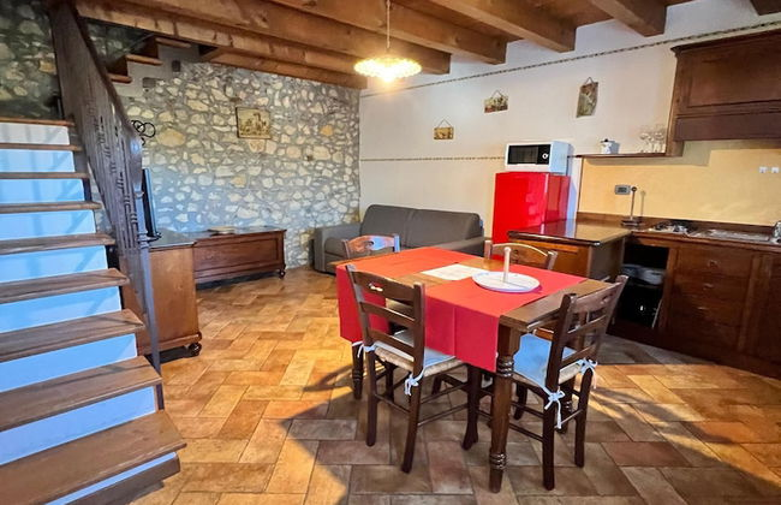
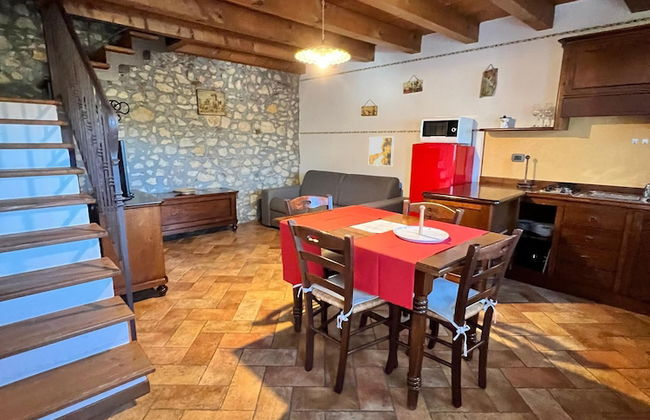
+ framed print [368,136,395,167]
